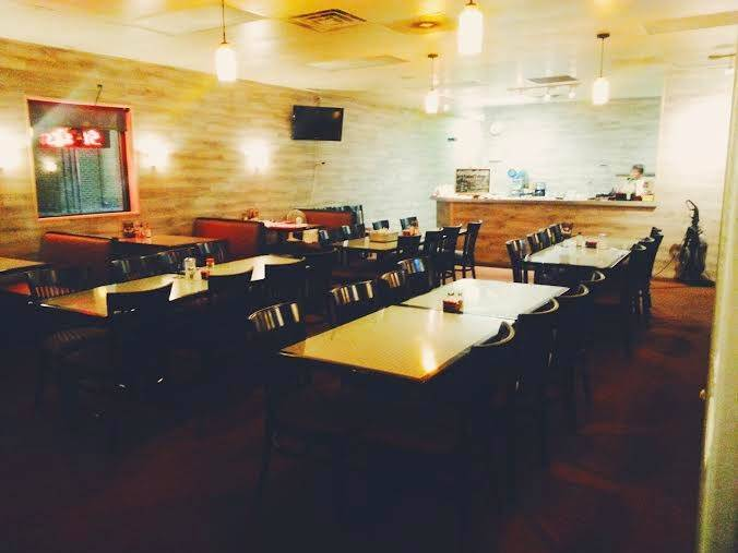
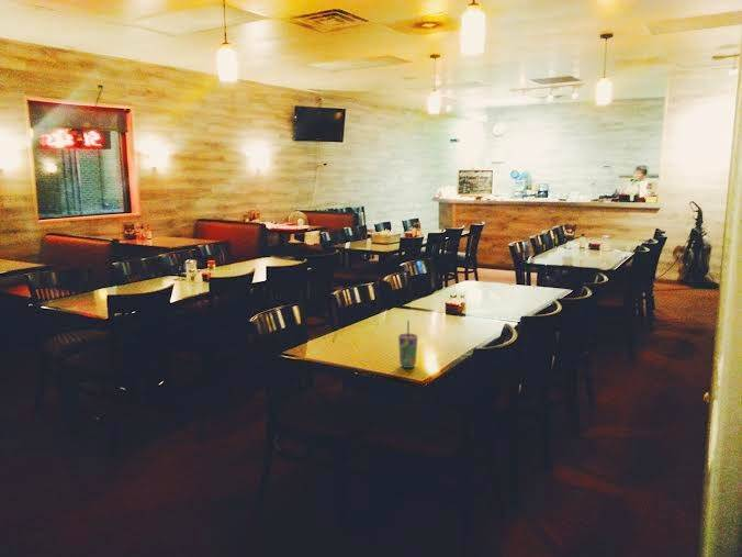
+ cup [397,320,419,369]
